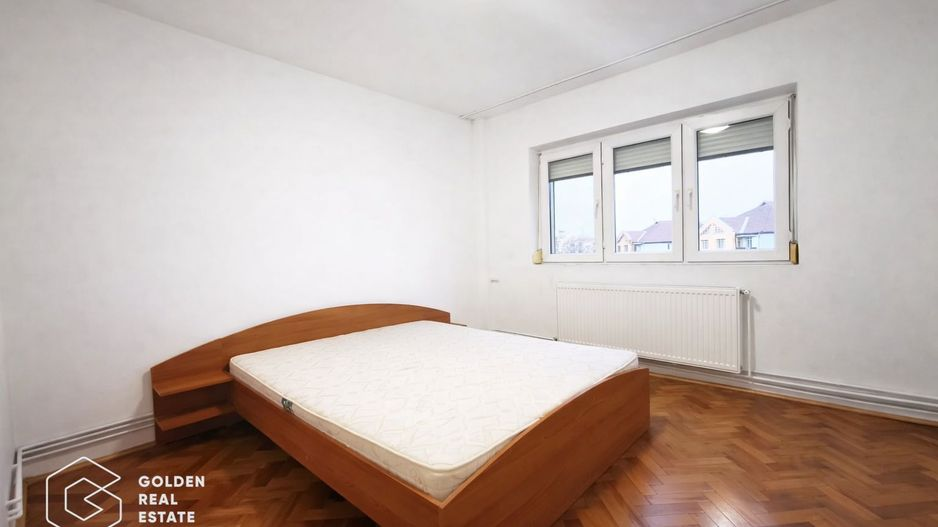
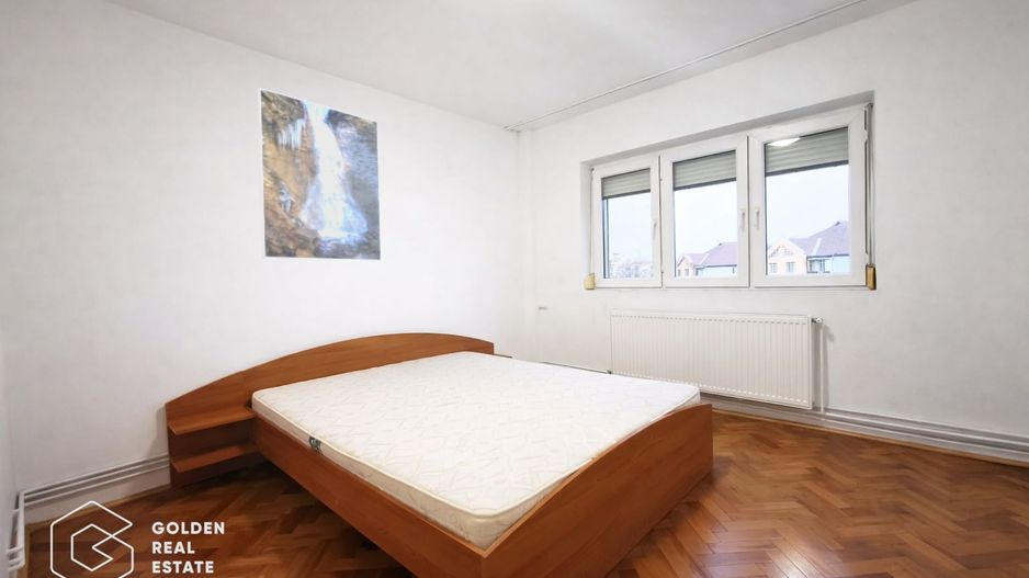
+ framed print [257,87,383,262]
